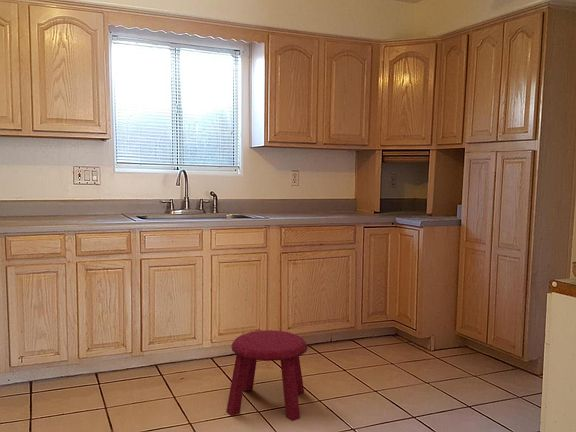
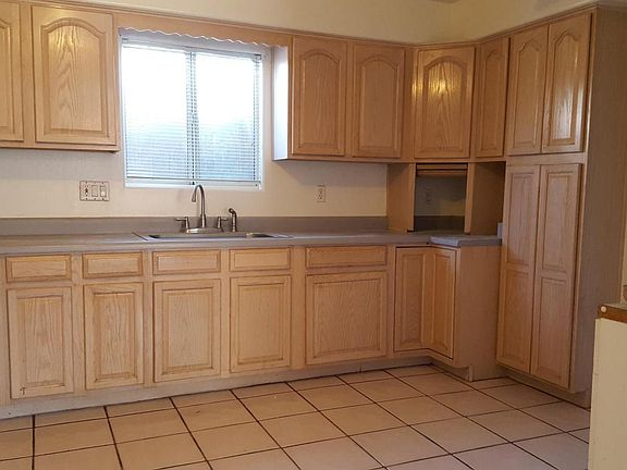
- stool [225,329,308,422]
